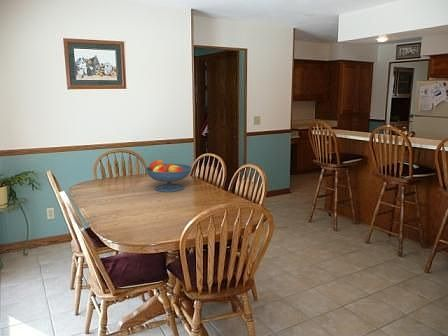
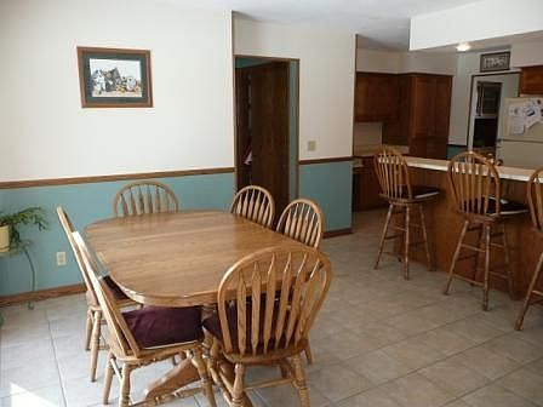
- fruit bowl [145,159,193,193]
